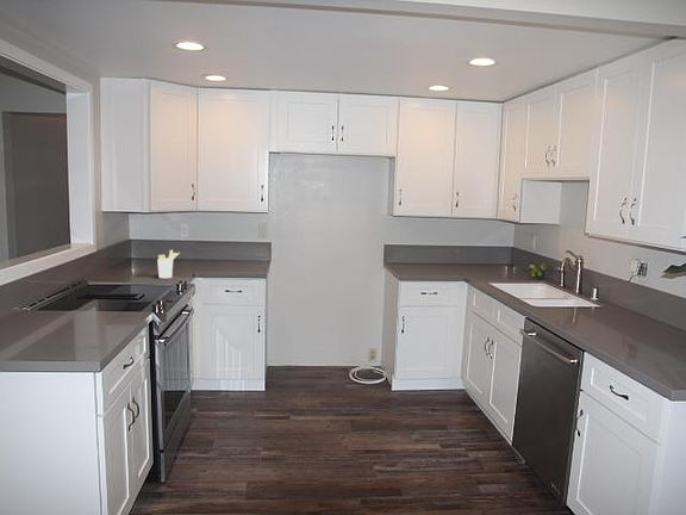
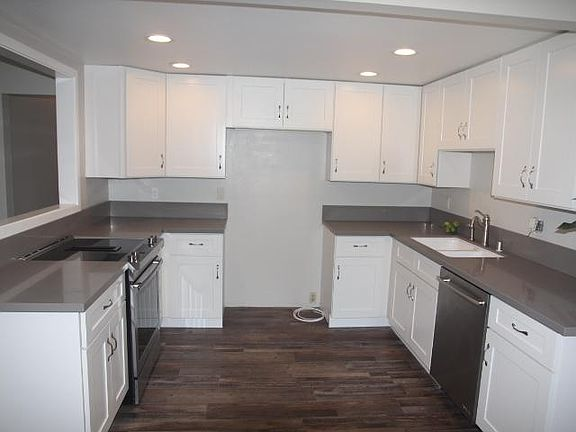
- utensil holder [156,249,181,279]
